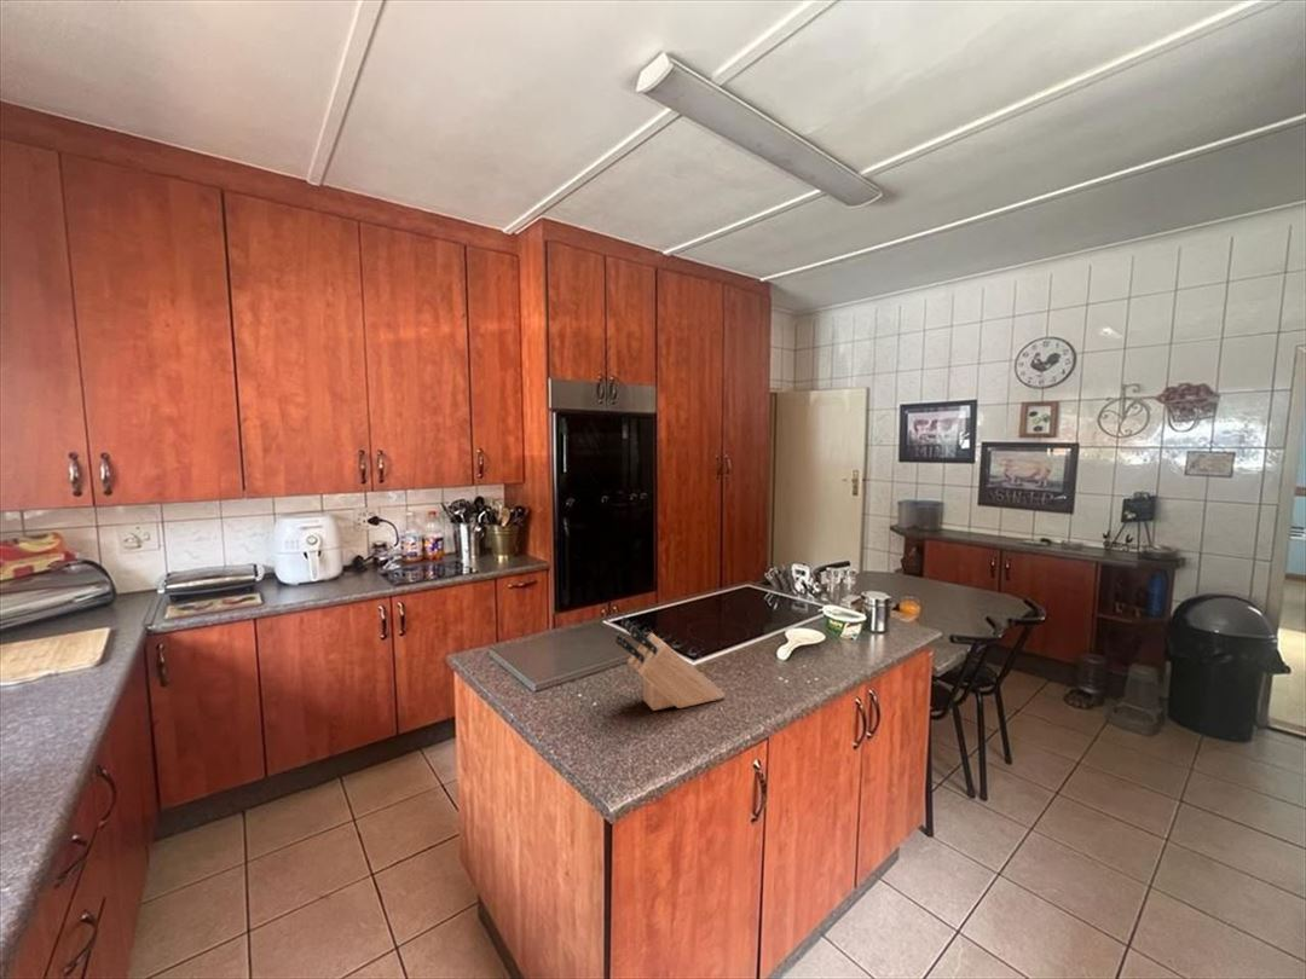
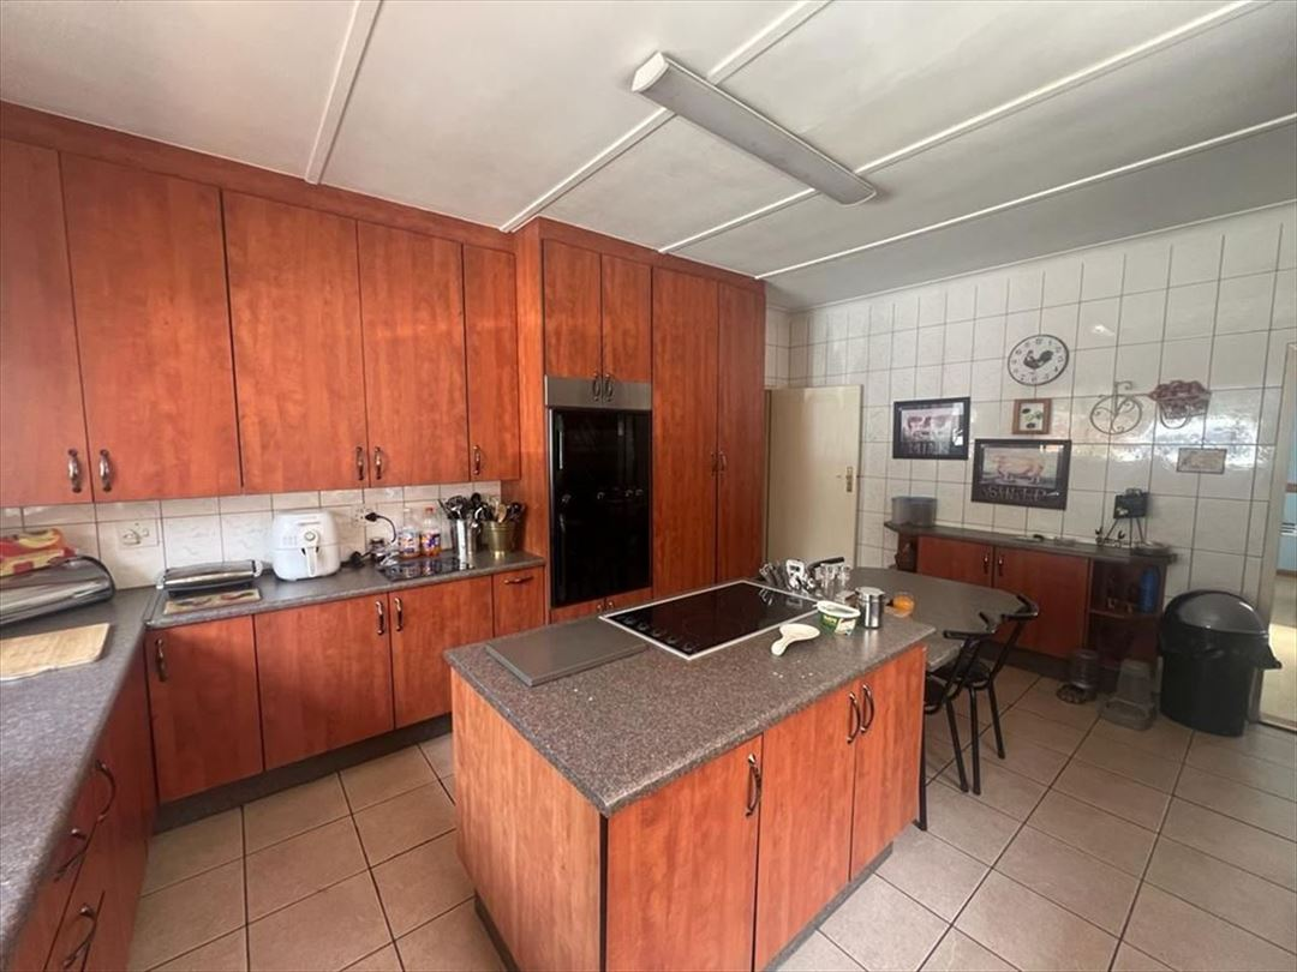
- knife block [614,615,727,712]
